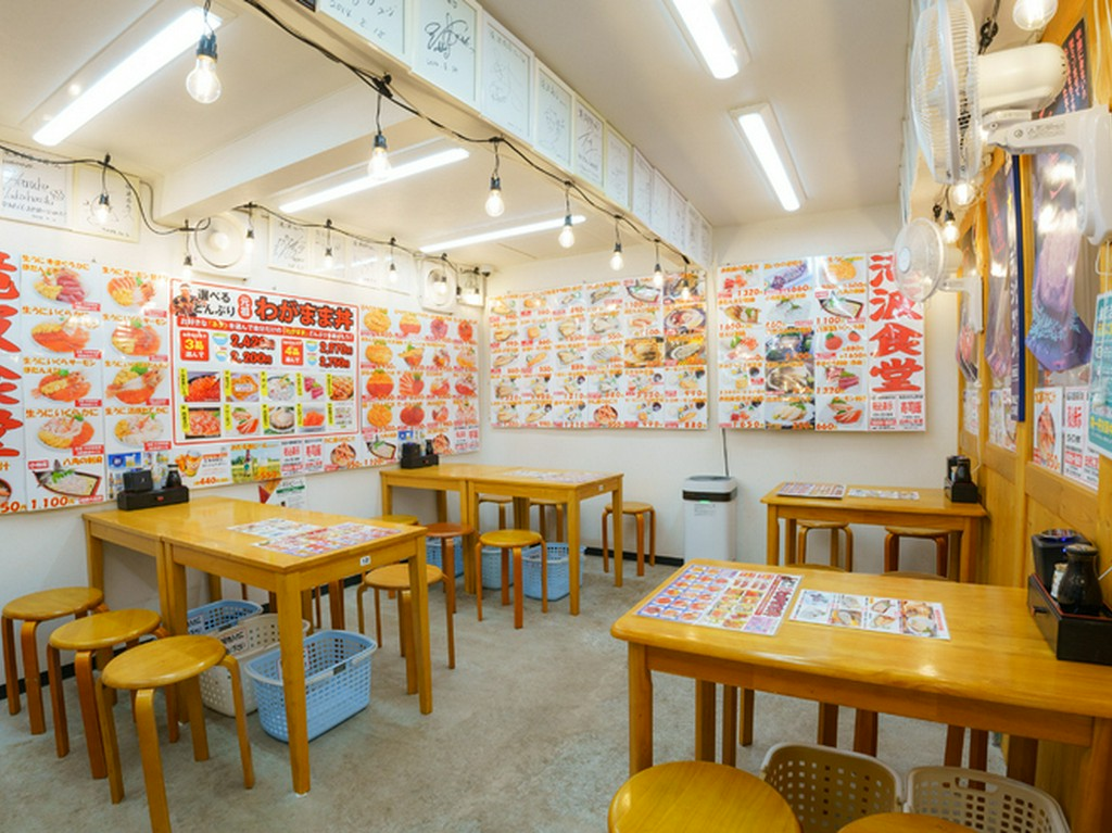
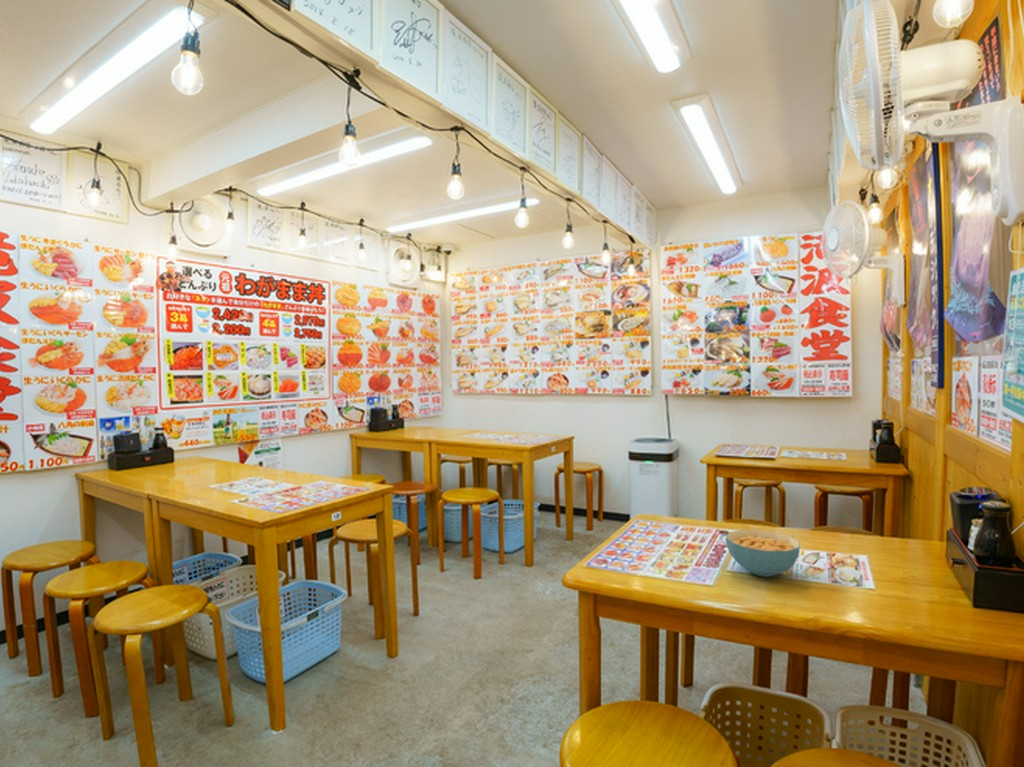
+ cereal bowl [725,529,801,578]
